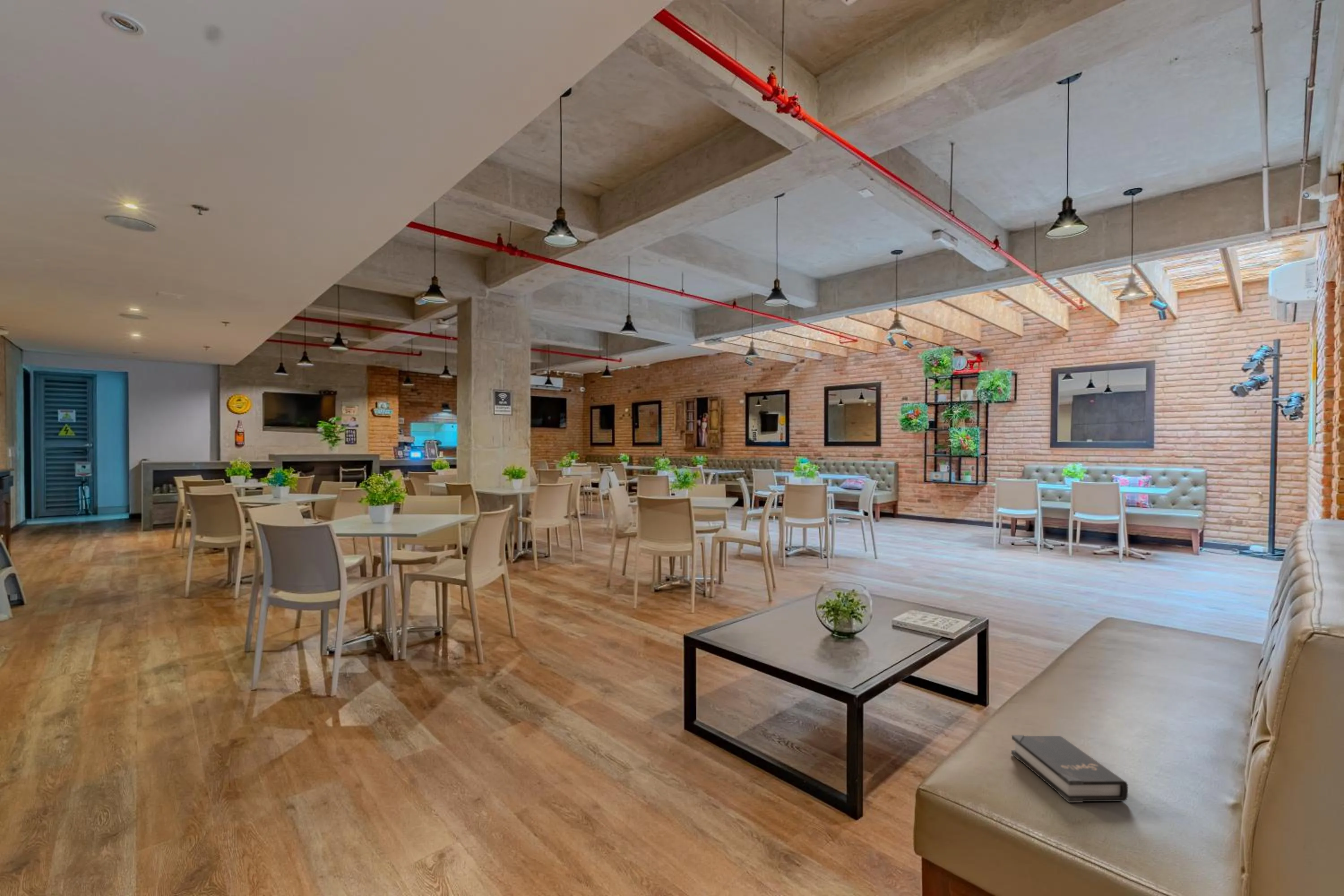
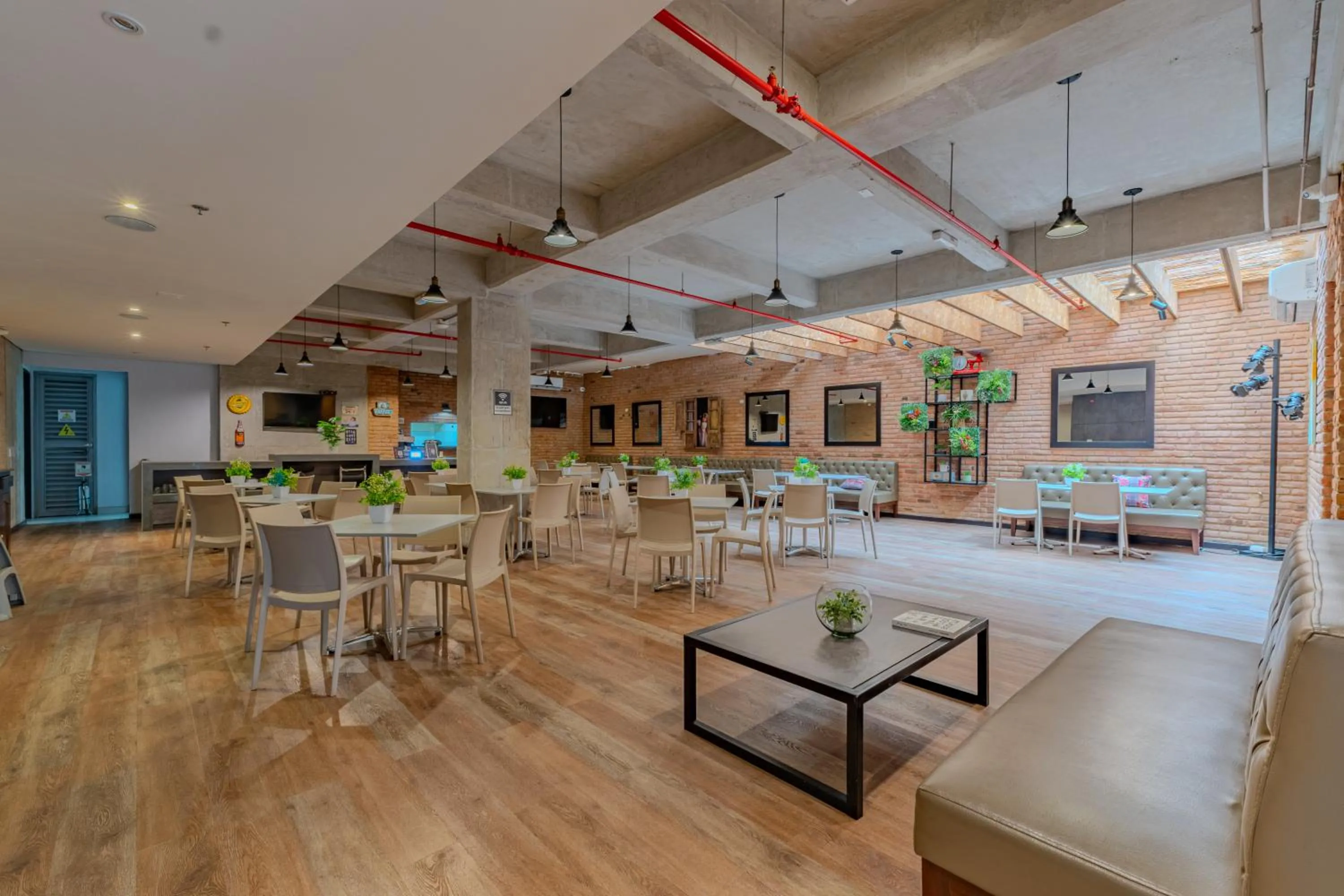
- hardback book [1011,735,1129,803]
